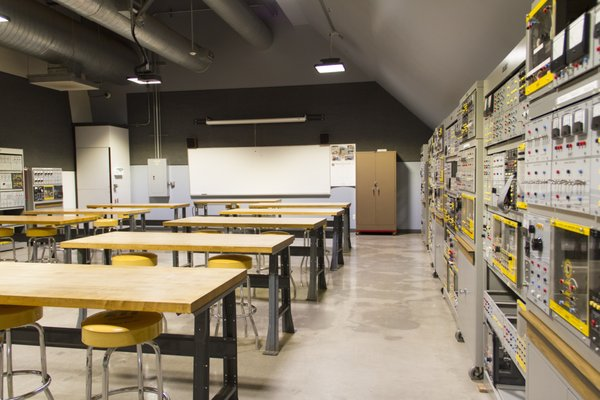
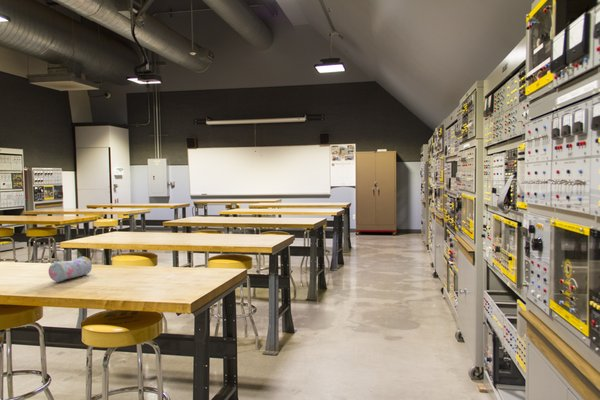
+ pencil case [48,255,93,283]
